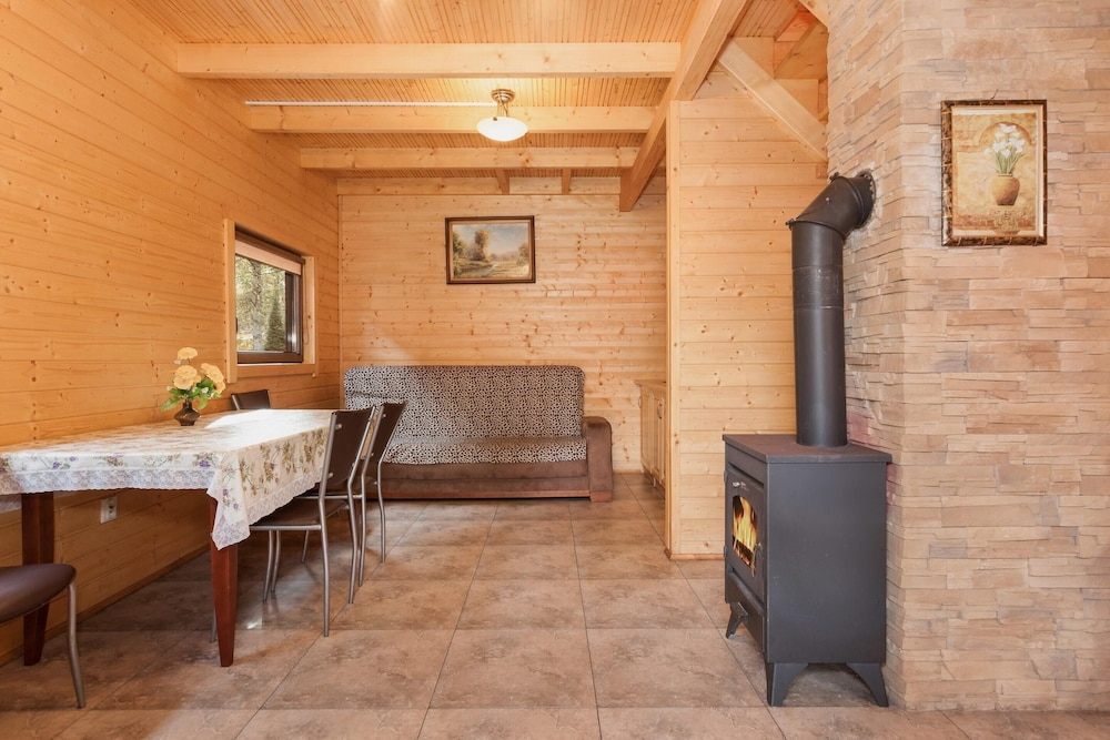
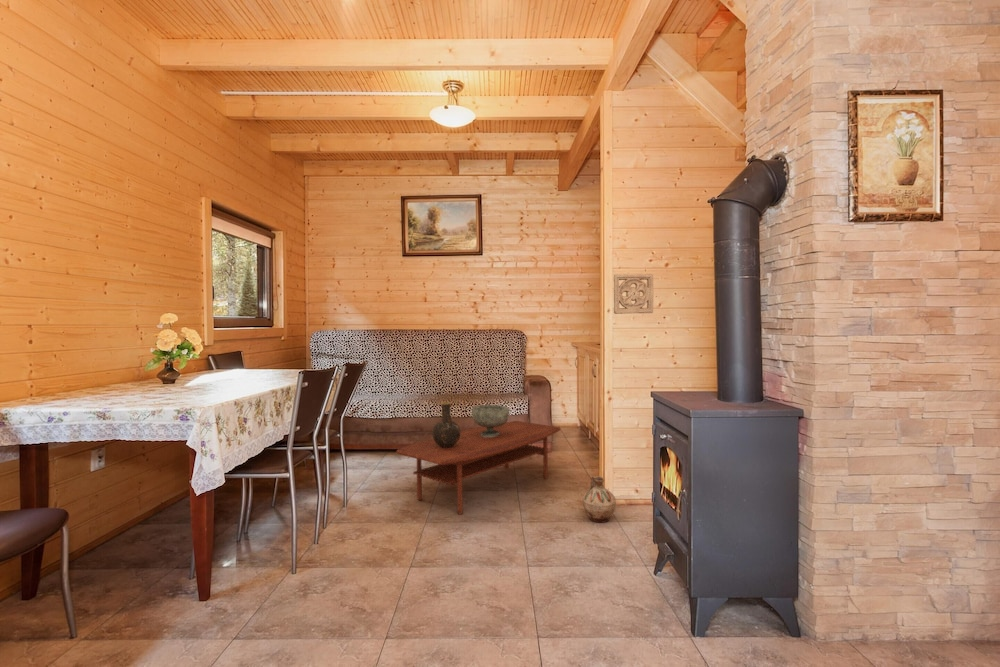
+ wall ornament [613,273,654,315]
+ coffee table [396,420,561,516]
+ vase [431,401,461,448]
+ ceramic jug [582,475,617,524]
+ decorative bowl [471,404,511,437]
